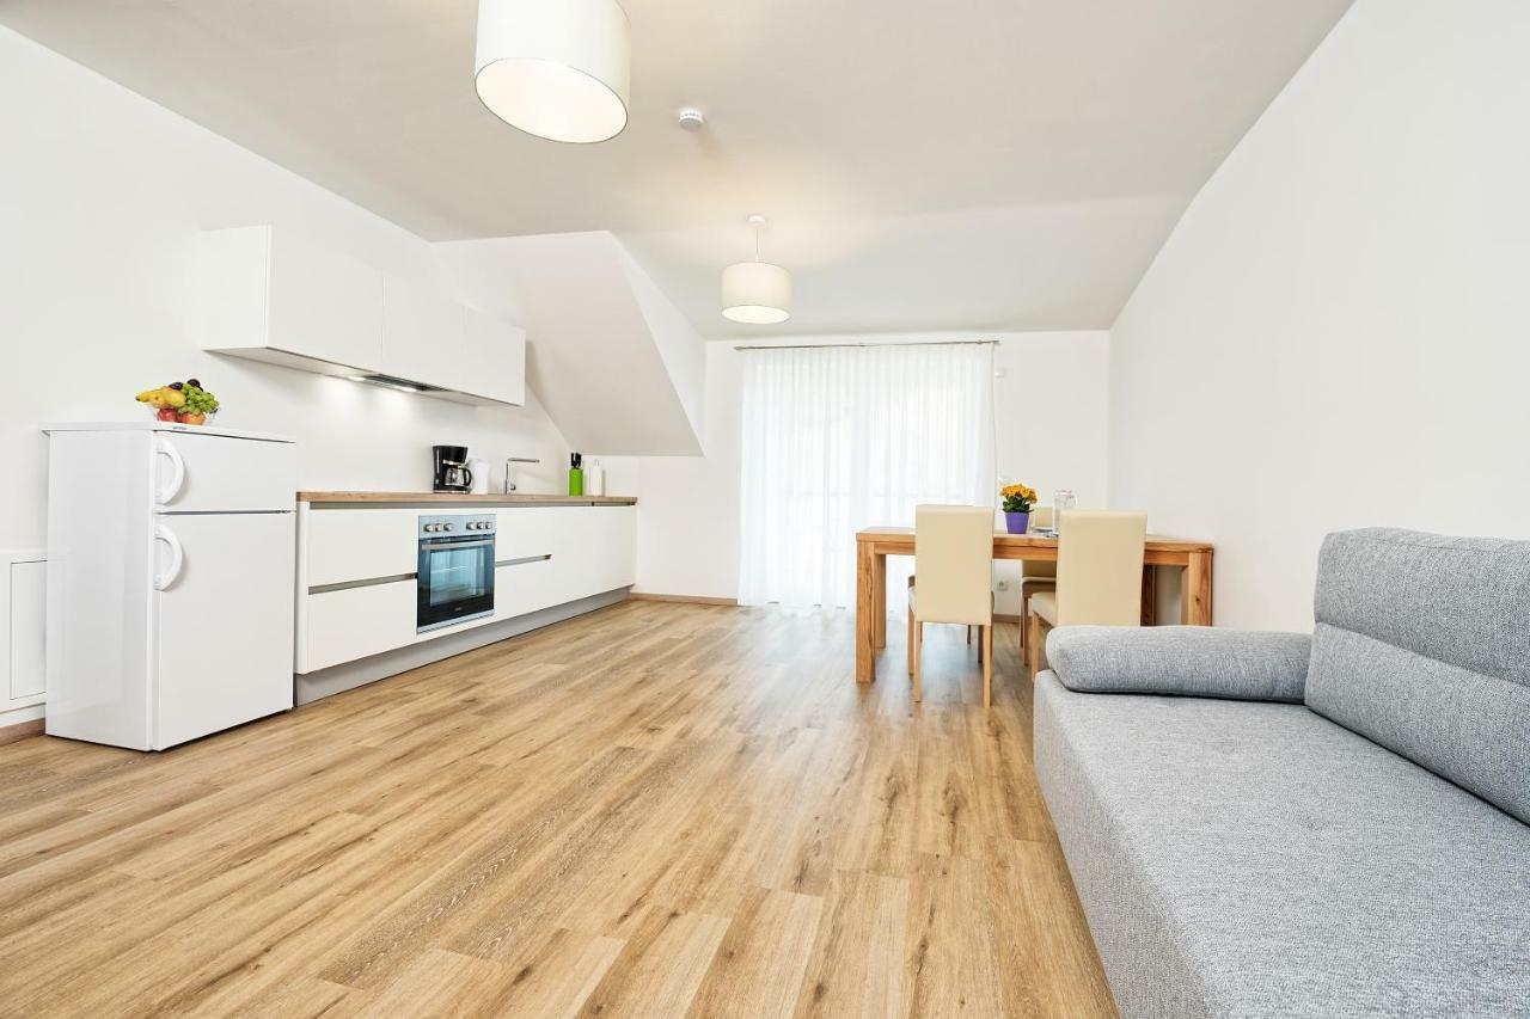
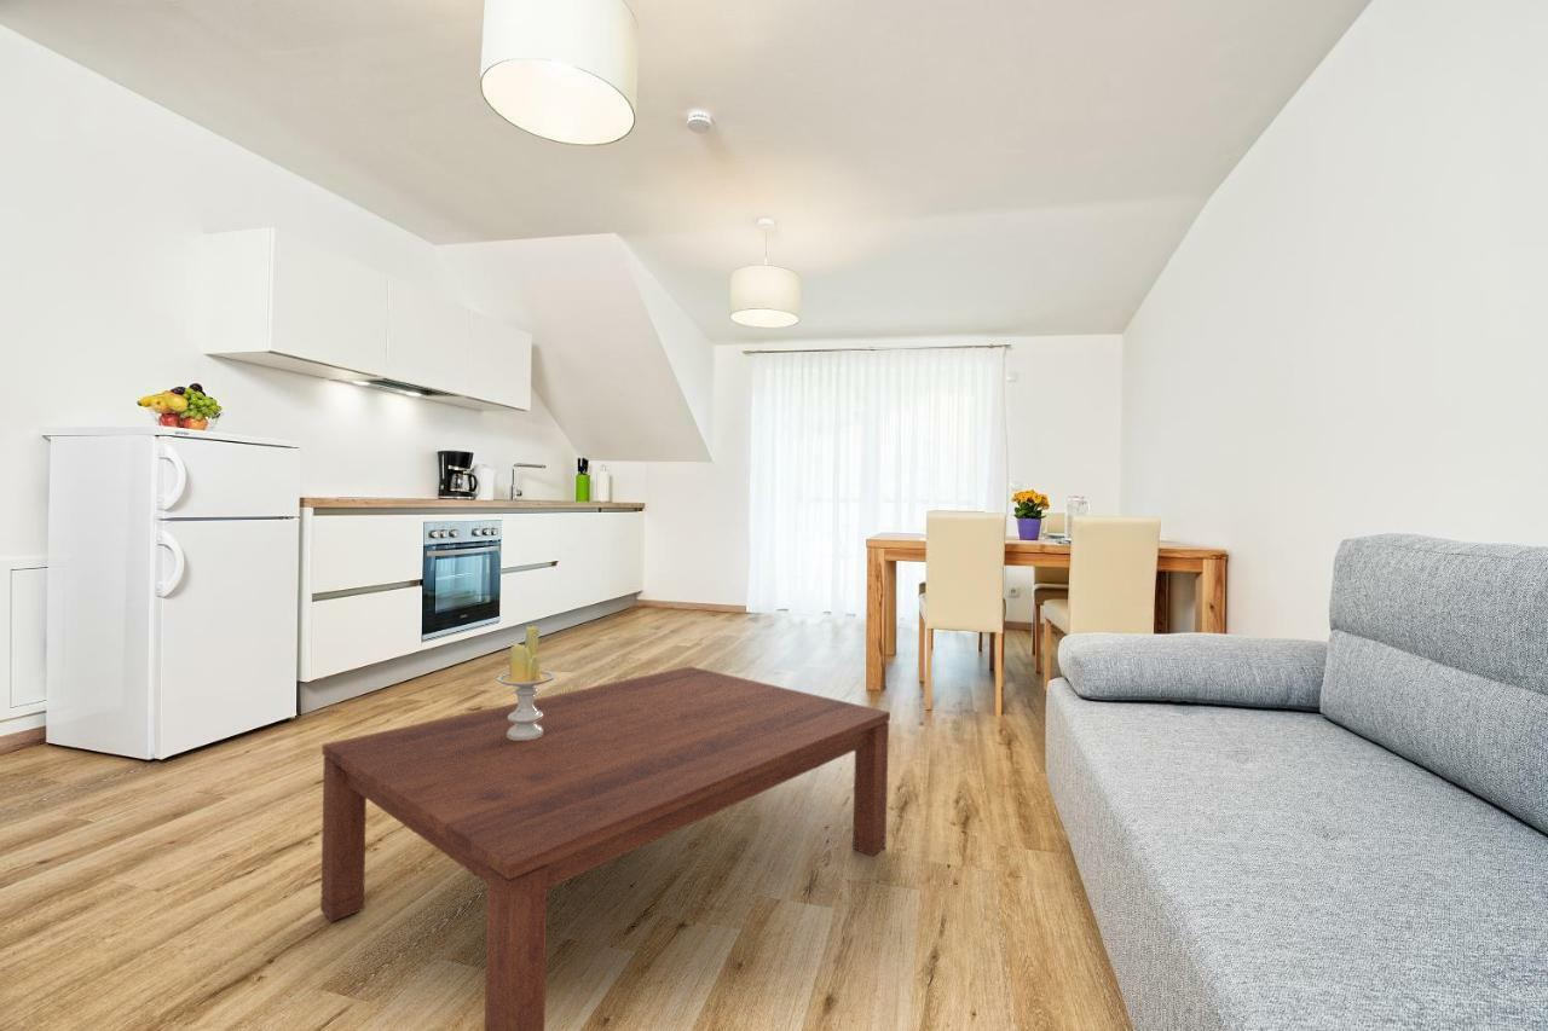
+ coffee table [319,665,891,1031]
+ candle [496,625,556,740]
